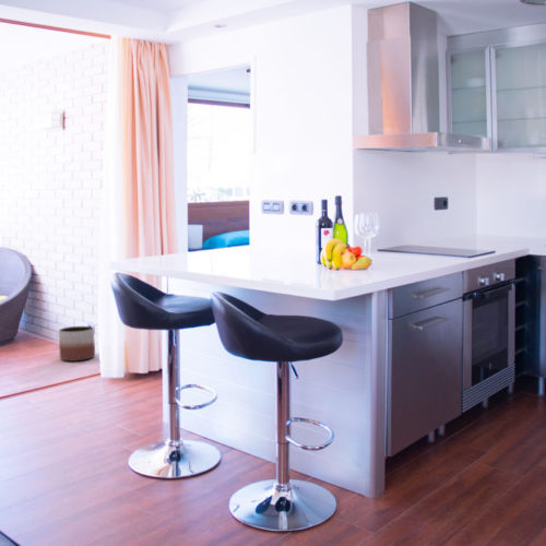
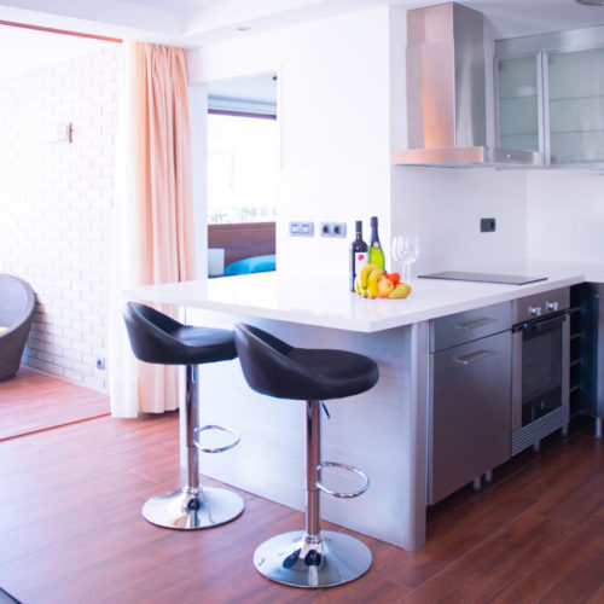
- planter [58,325,96,363]
